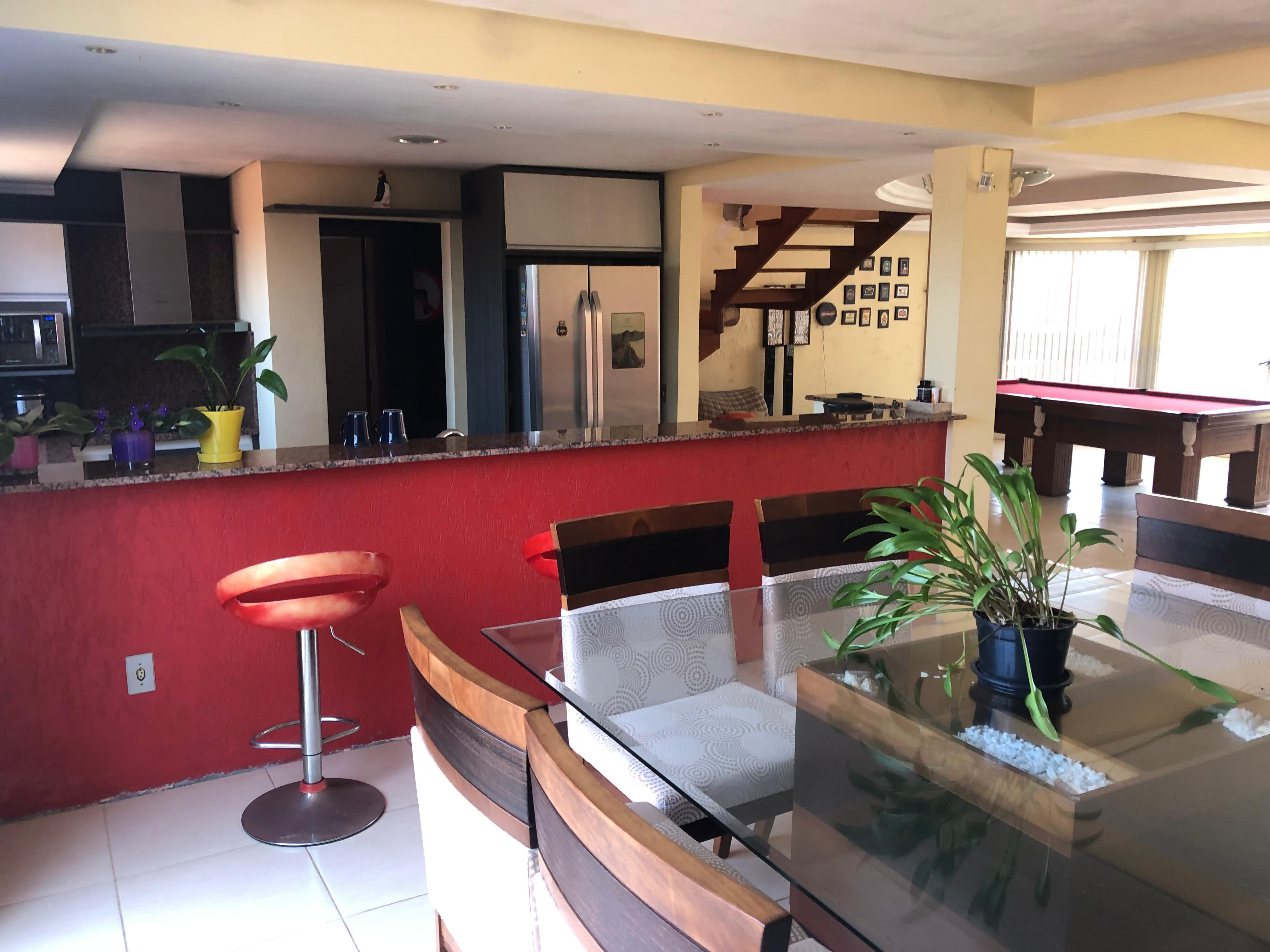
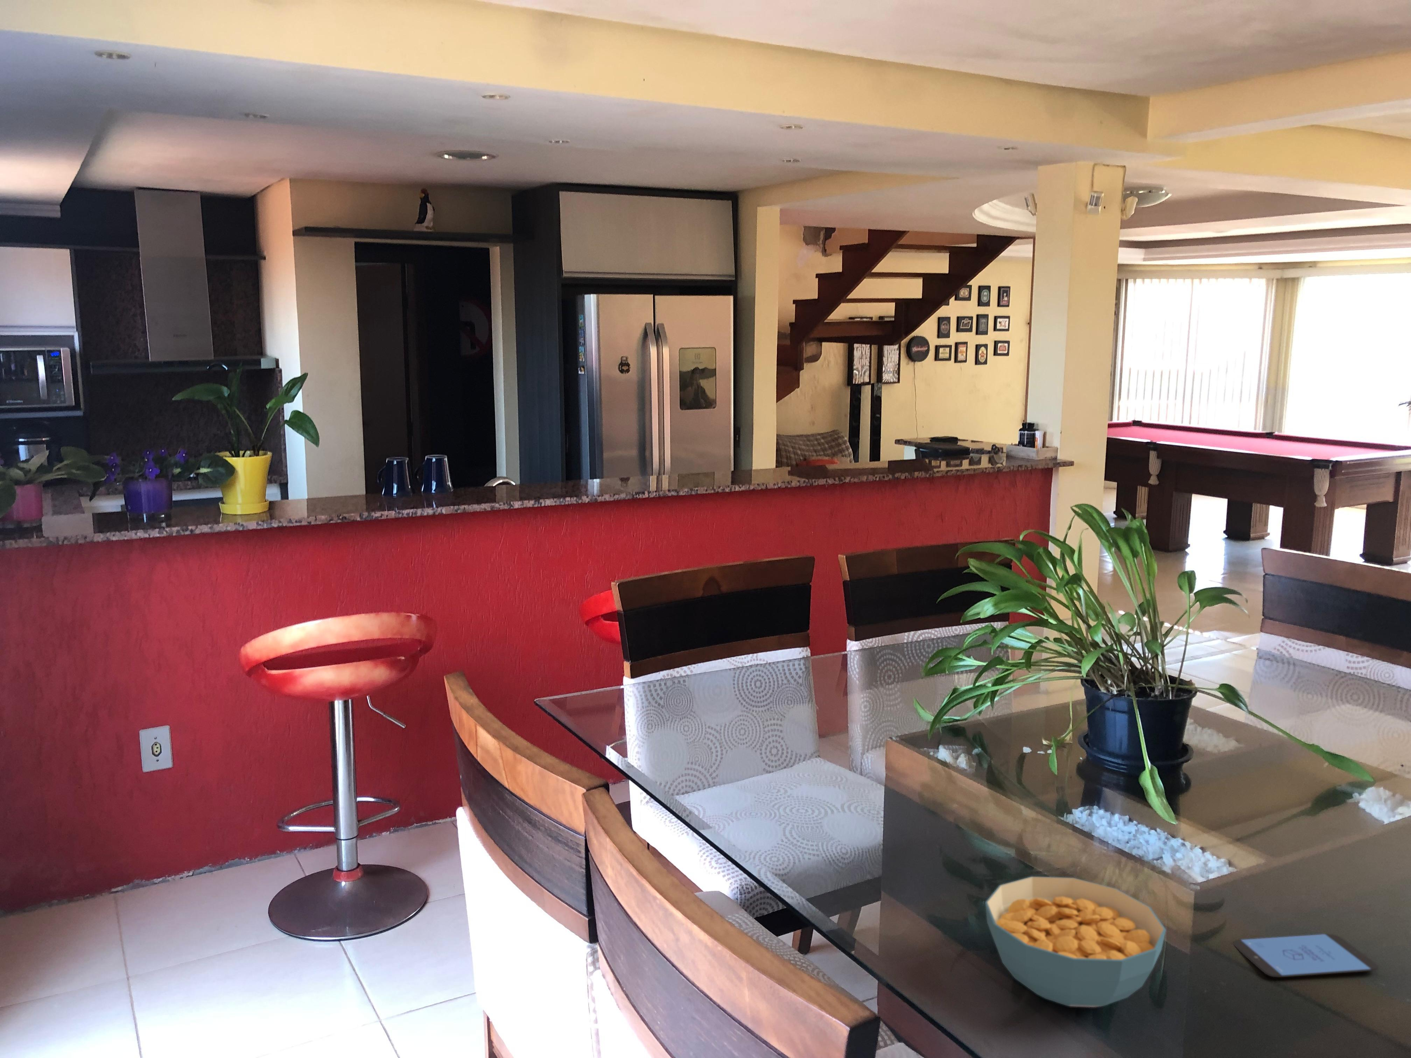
+ smartphone [1232,934,1379,978]
+ cereal bowl [984,876,1167,1008]
